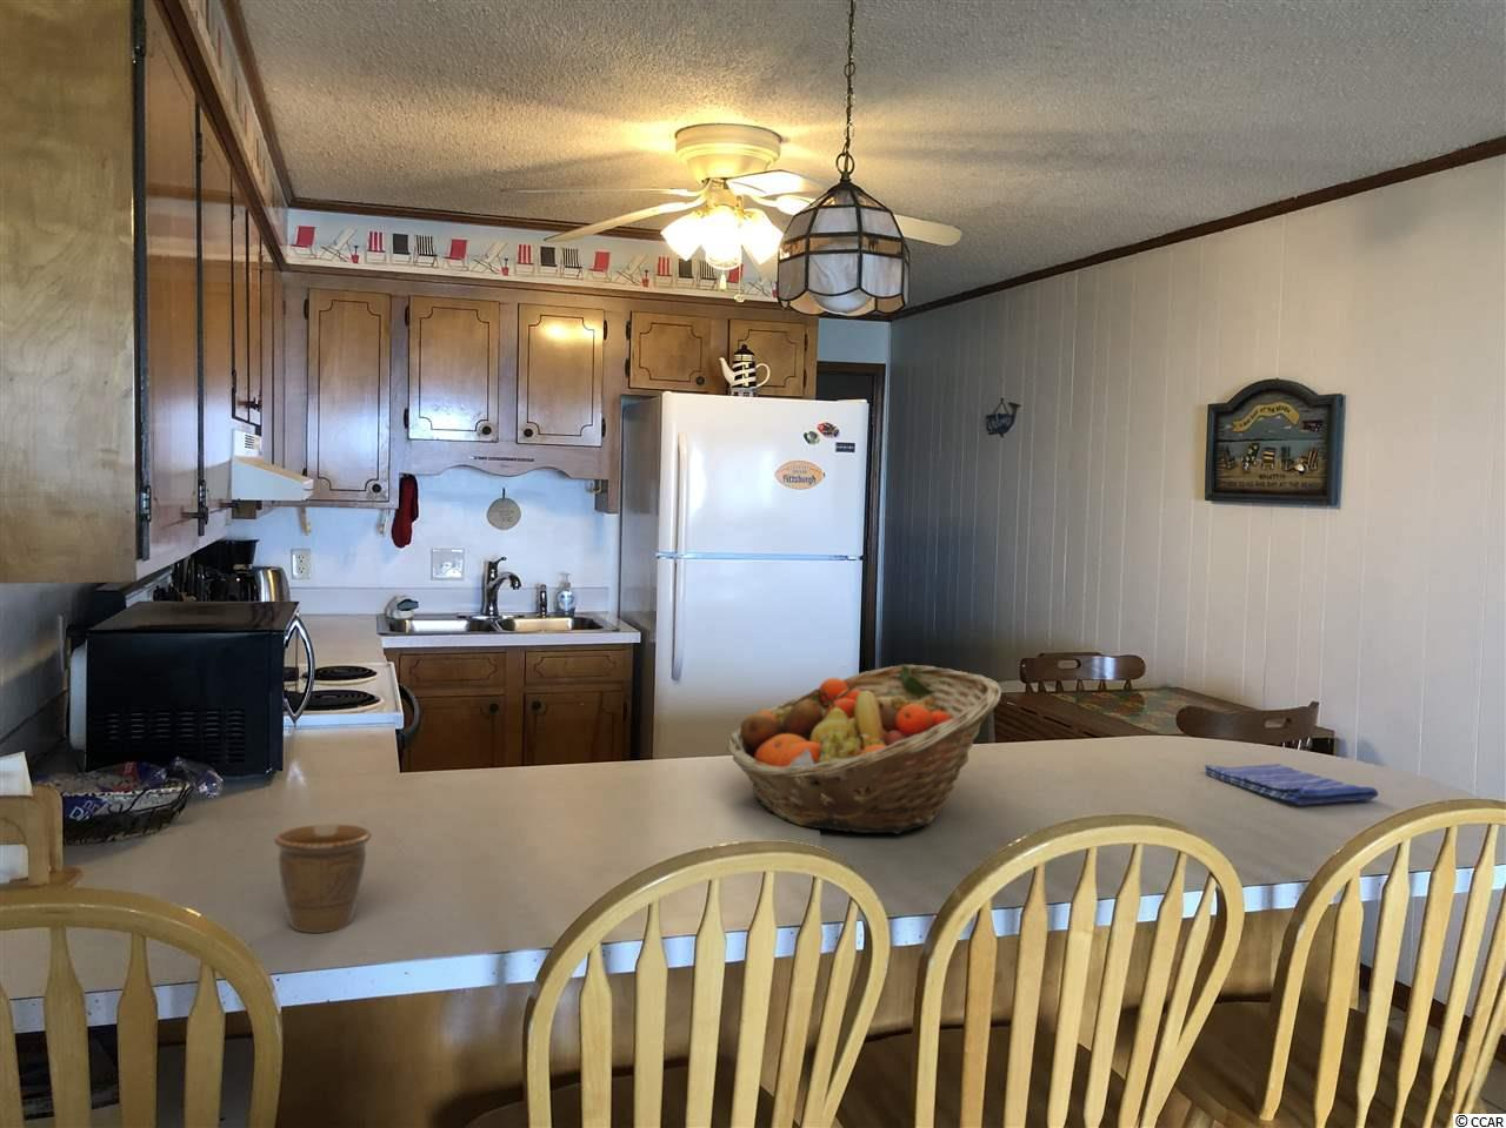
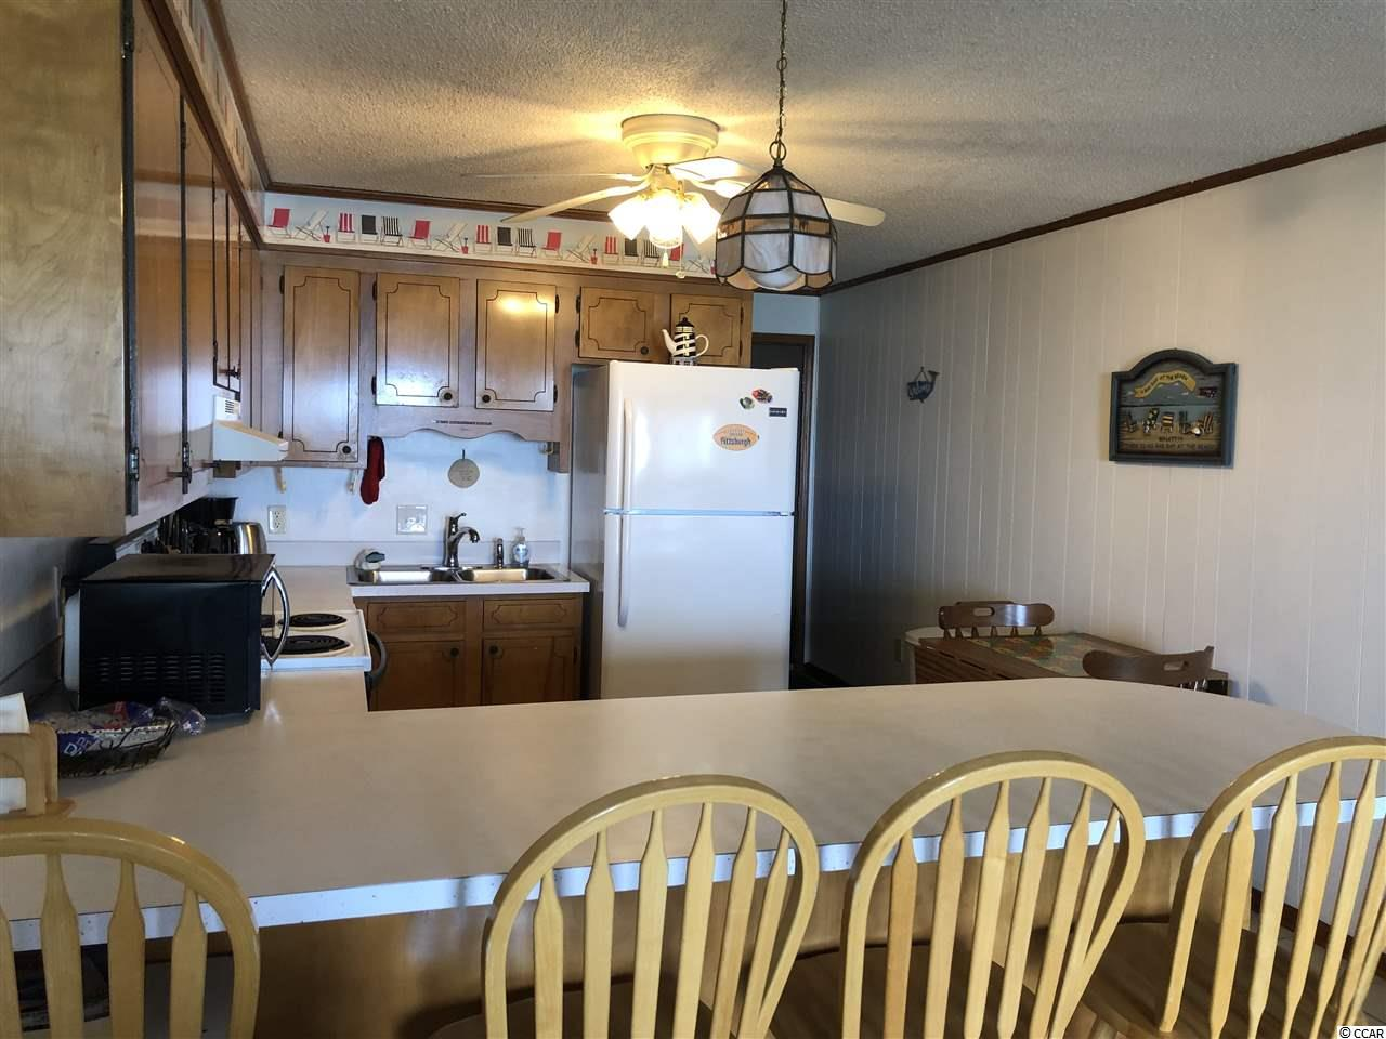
- fruit basket [727,664,1003,835]
- dish towel [1204,763,1380,806]
- mug [272,823,374,934]
